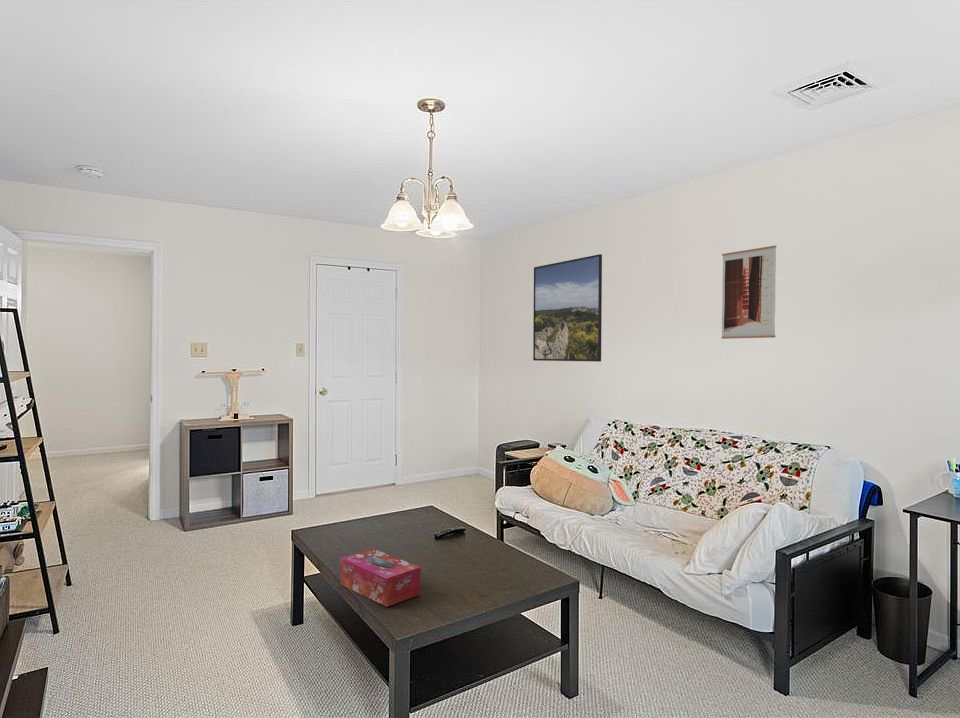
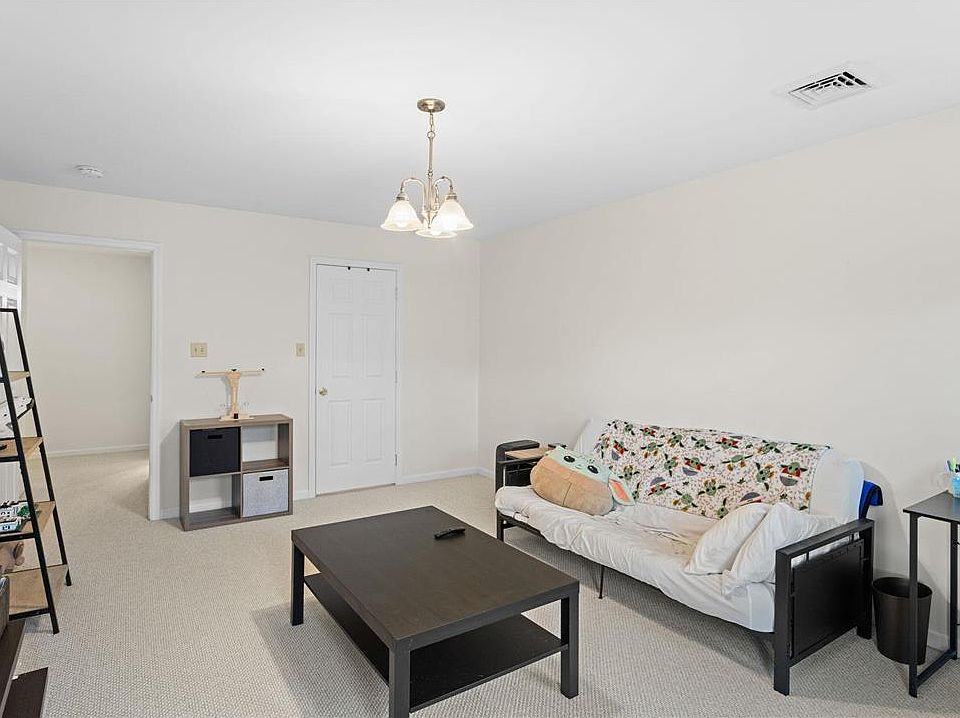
- wall art [720,245,777,340]
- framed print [532,253,603,363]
- tissue box [339,548,422,608]
